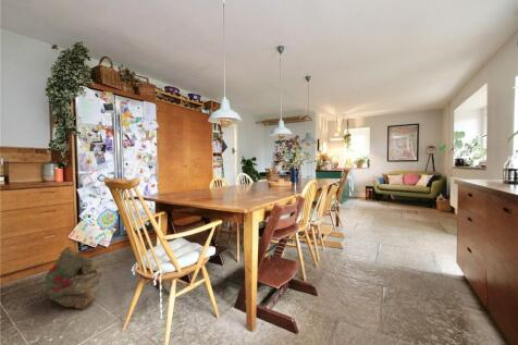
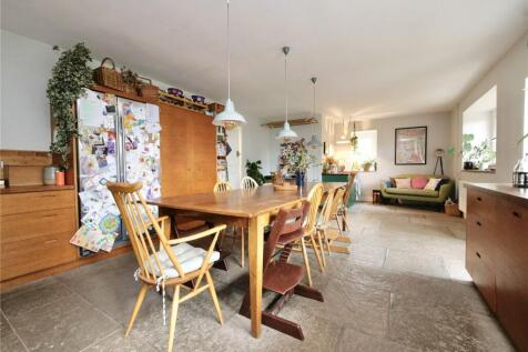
- bag [44,246,103,311]
